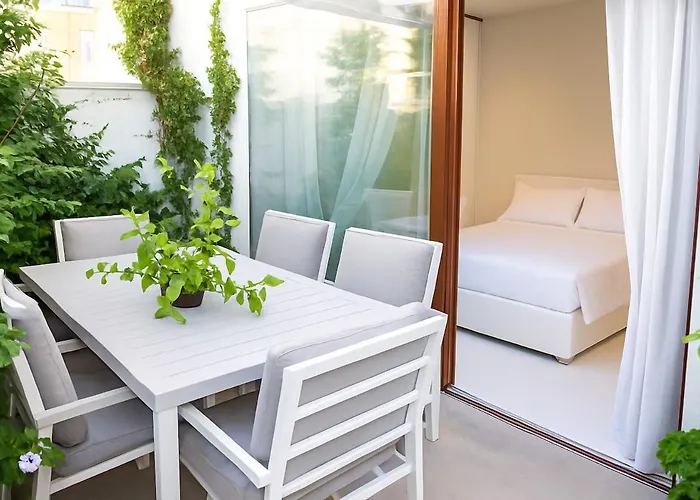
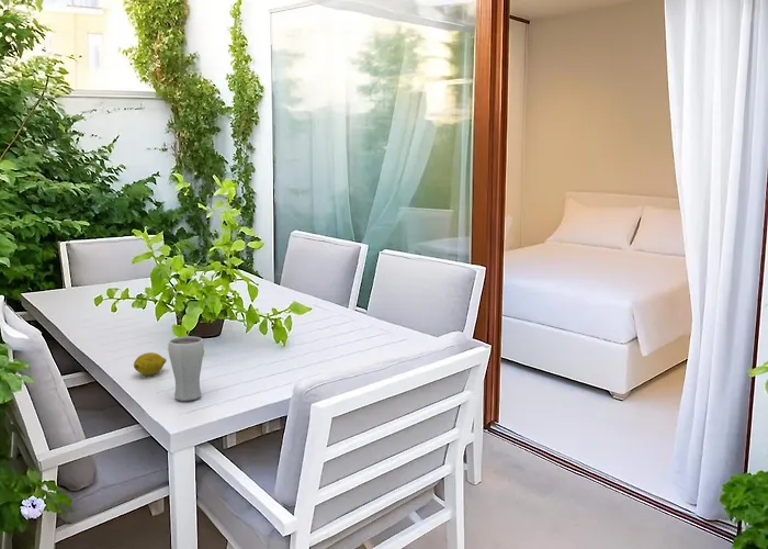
+ fruit [133,351,168,377]
+ drinking glass [167,335,205,402]
